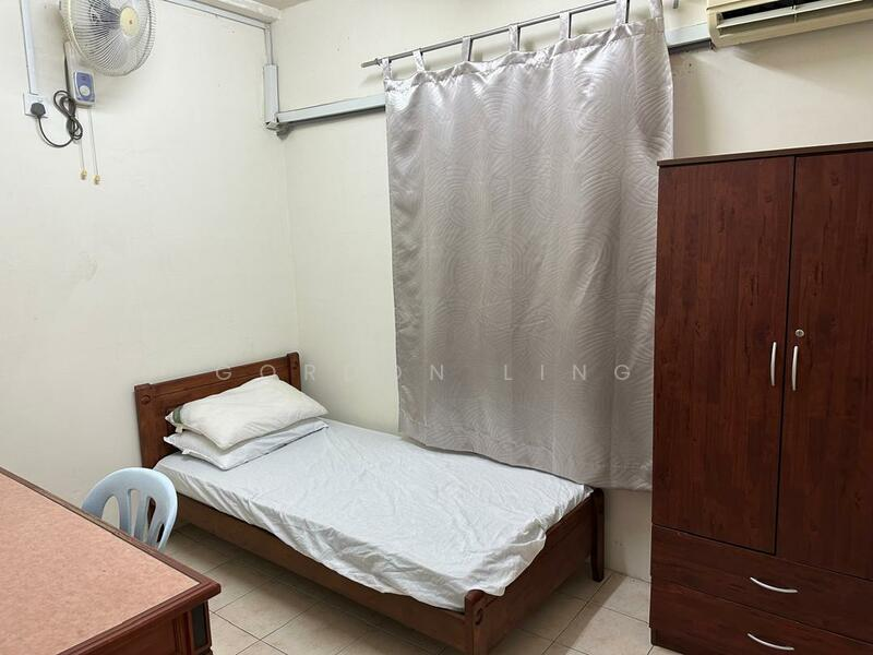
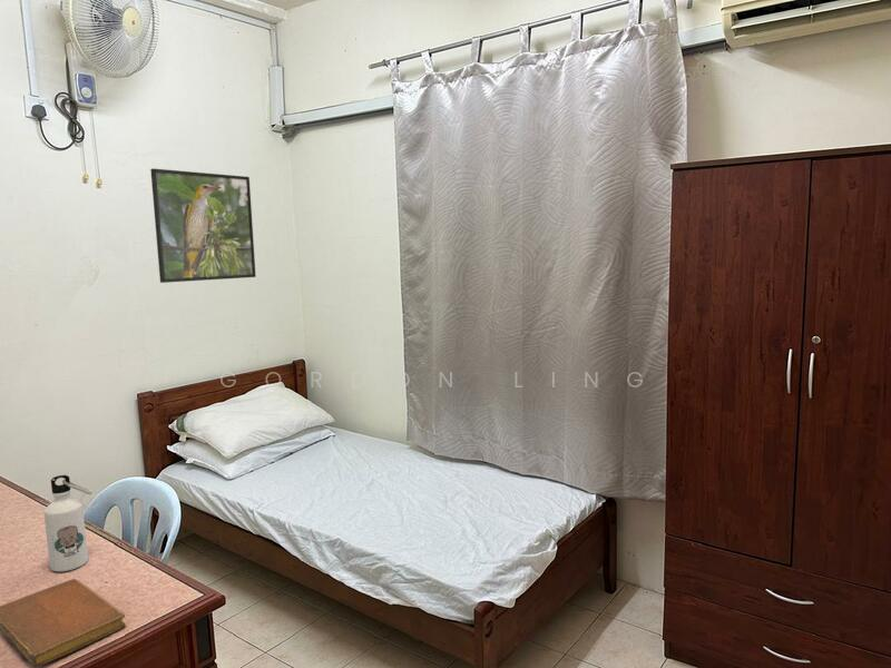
+ water bottle [43,474,102,572]
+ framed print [149,167,257,284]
+ notebook [0,578,127,668]
